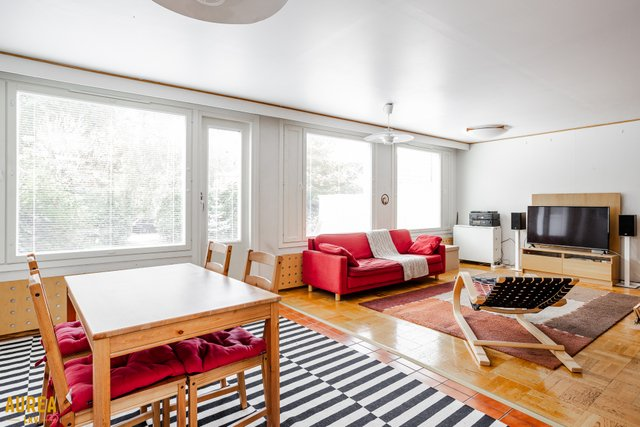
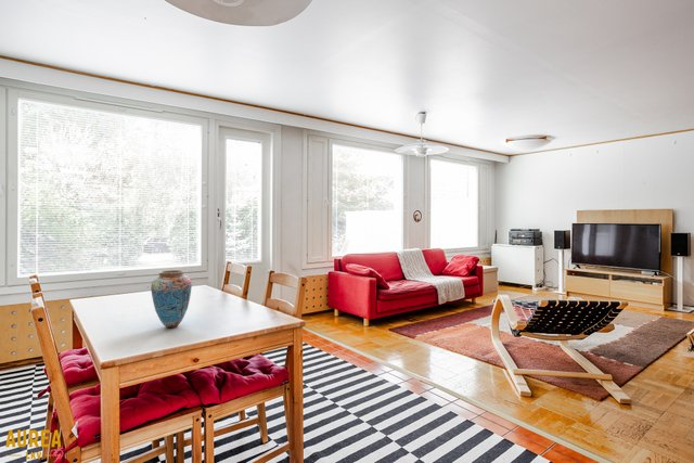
+ vase [150,269,193,329]
